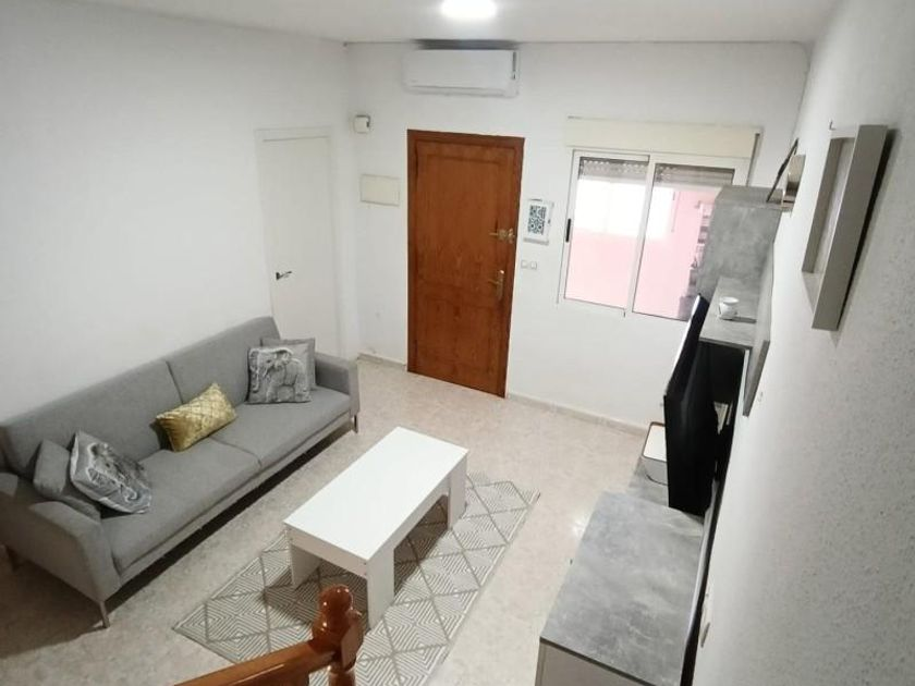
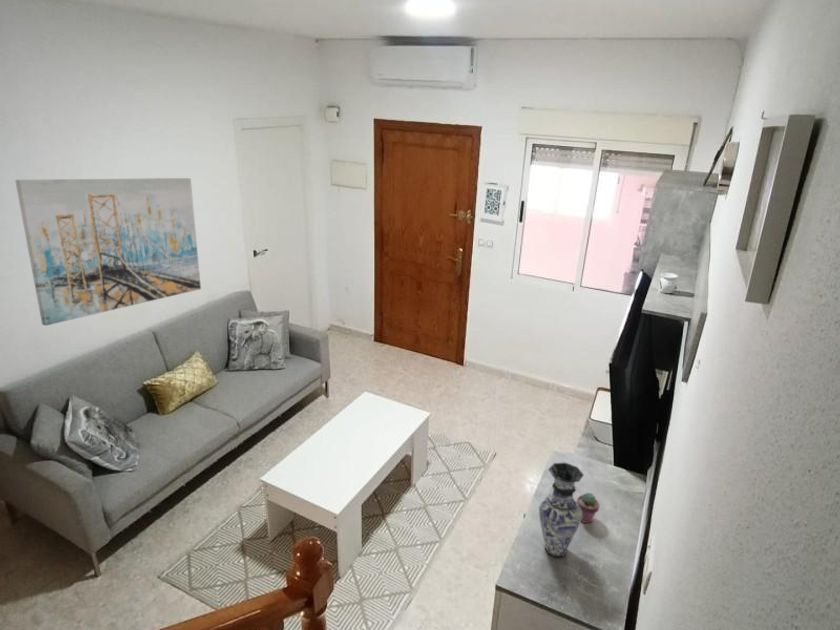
+ wall art [14,177,202,327]
+ vase [538,462,585,558]
+ potted succulent [576,491,601,524]
